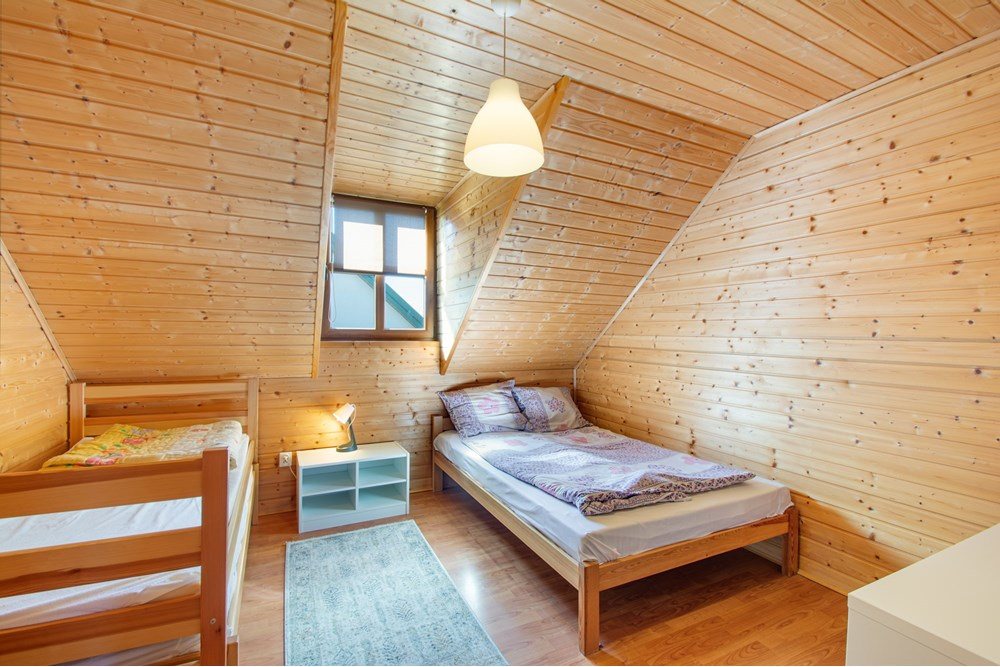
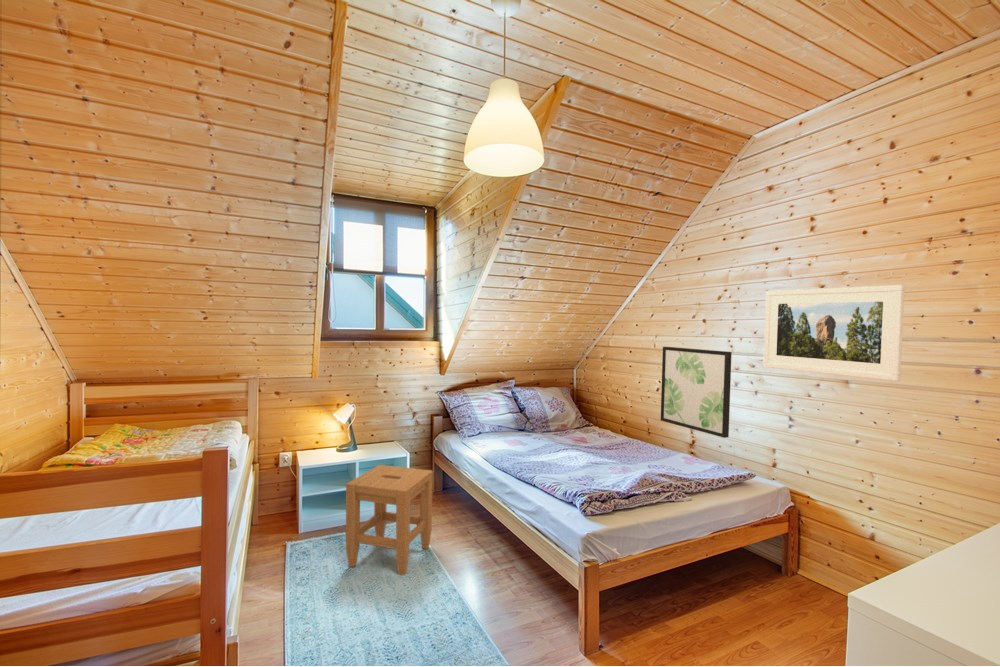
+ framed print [762,284,906,382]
+ stool [345,464,434,576]
+ wall art [660,346,733,439]
